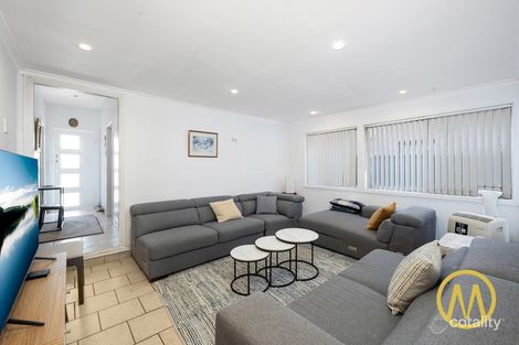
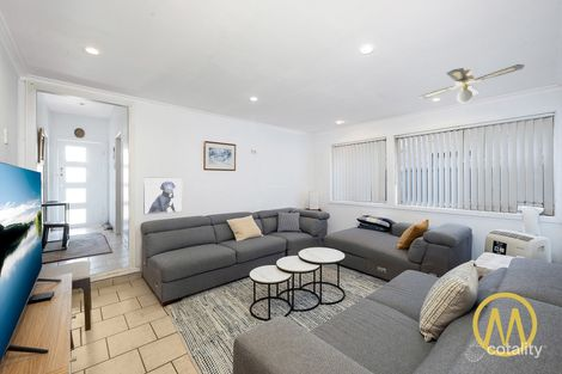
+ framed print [142,176,183,215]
+ ceiling fan [419,63,526,104]
